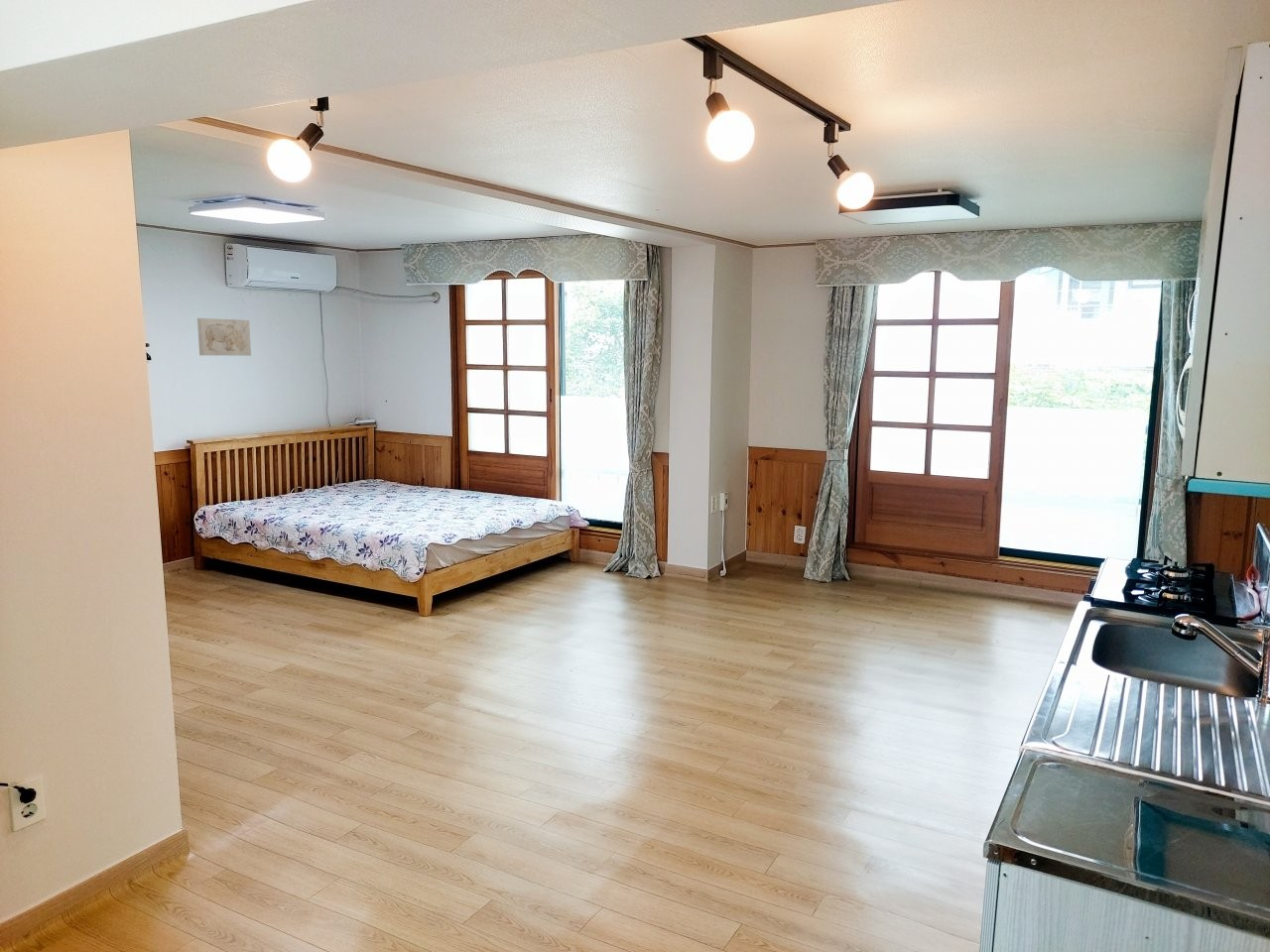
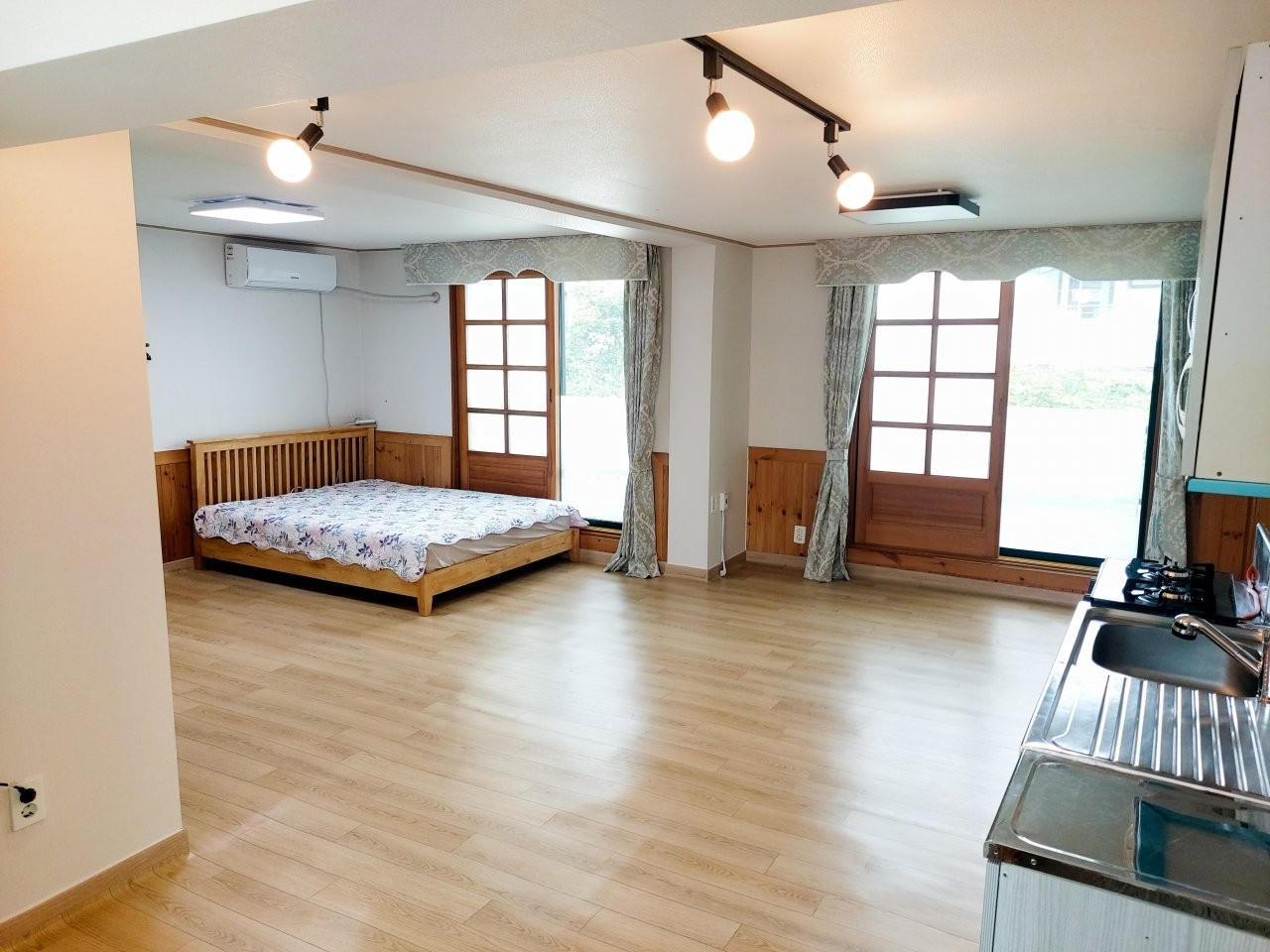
- wall art [196,317,252,357]
